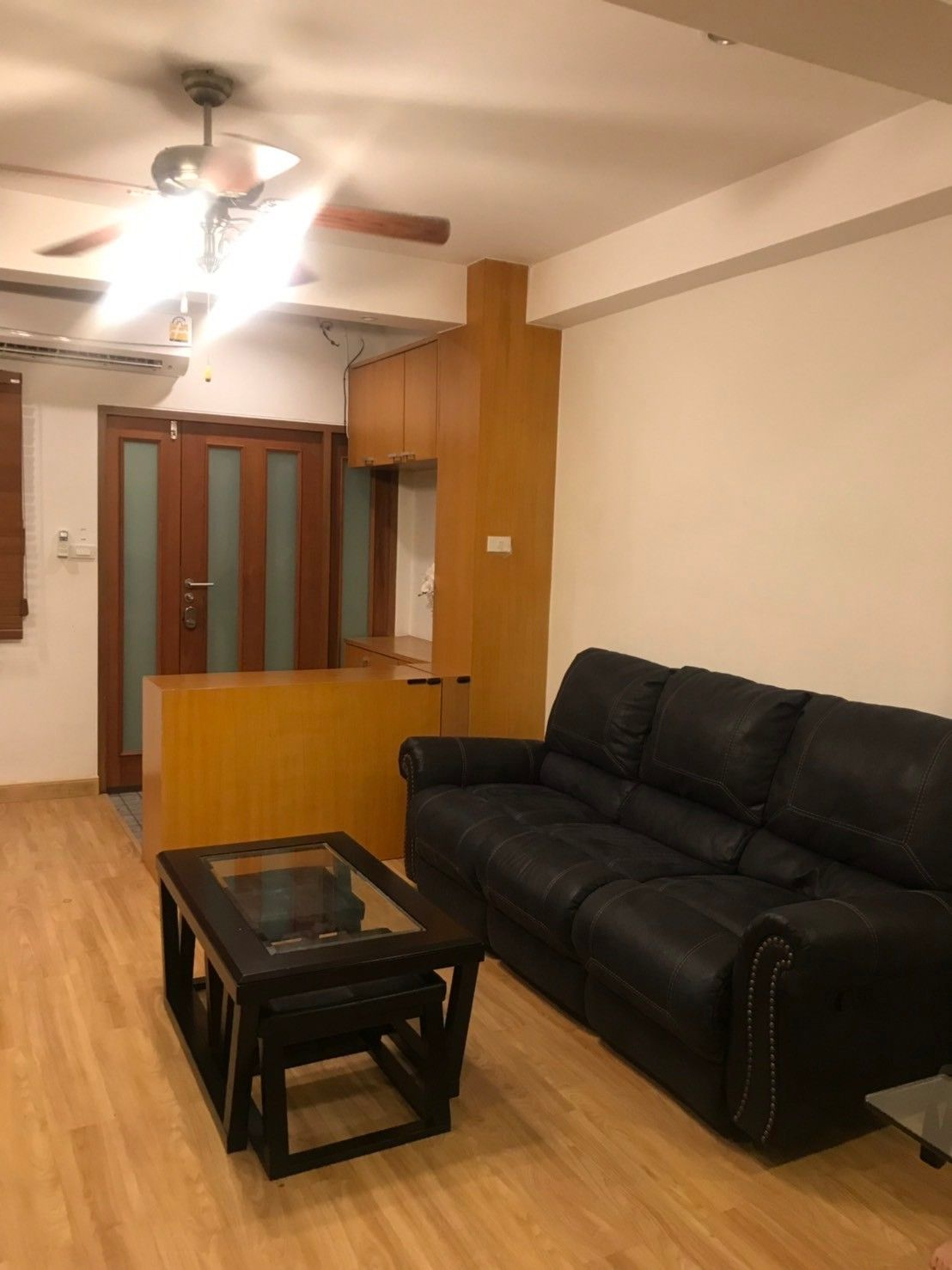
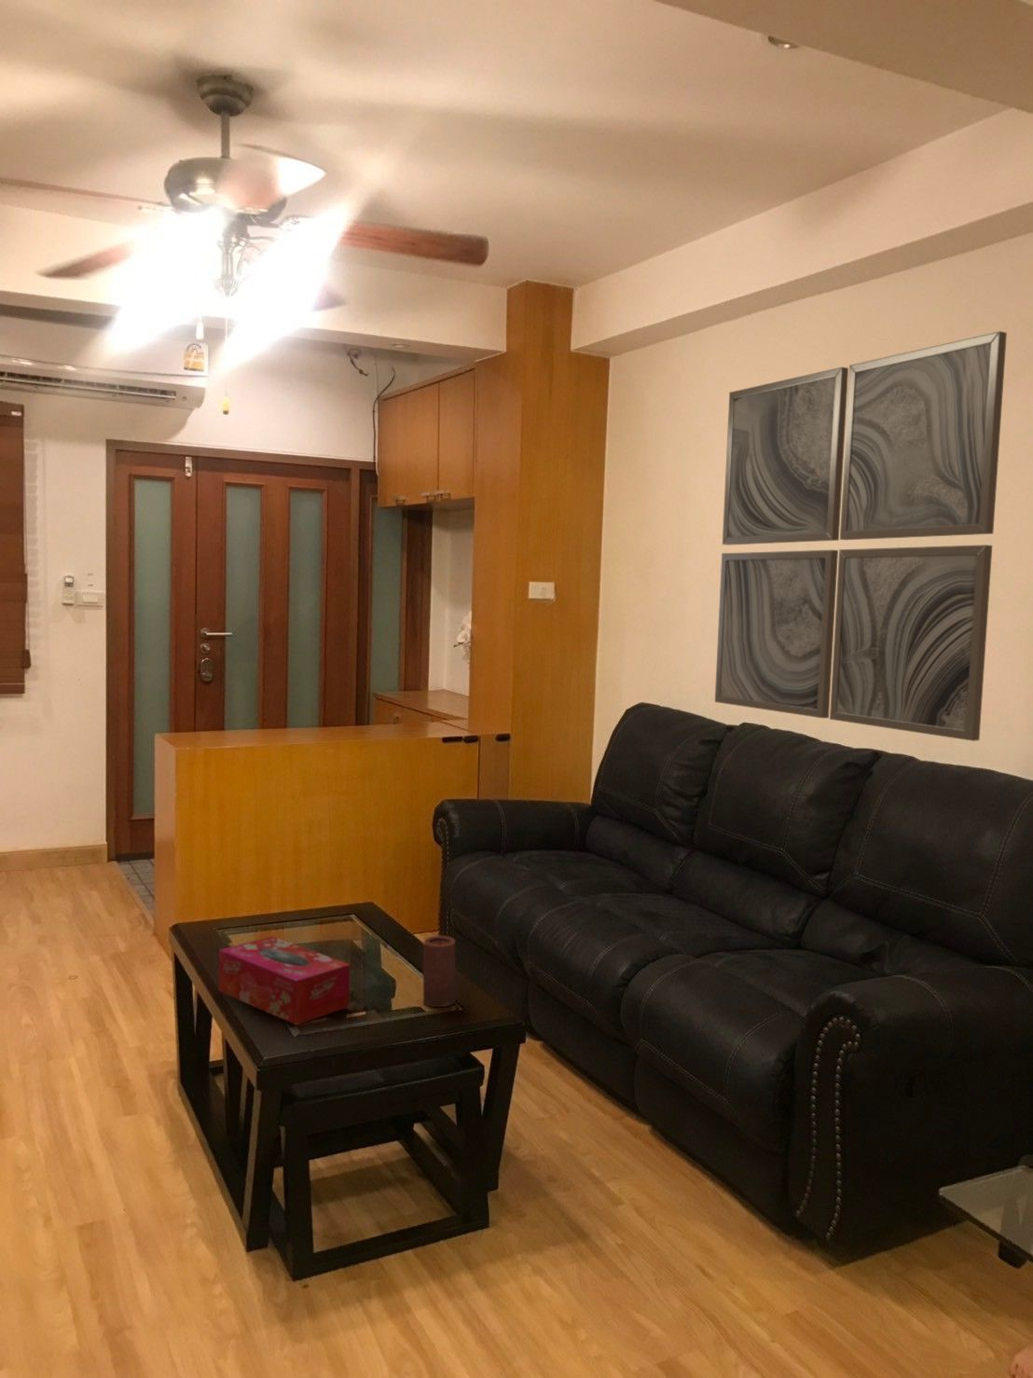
+ tissue box [218,935,352,1025]
+ wall art [714,330,1008,742]
+ candle [422,935,457,1008]
